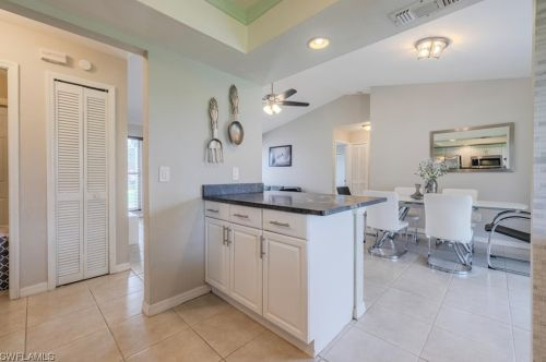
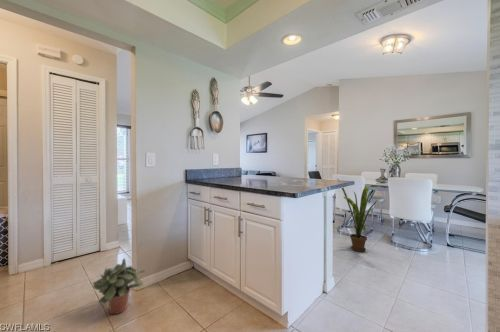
+ potted plant [92,258,147,315]
+ house plant [337,178,386,253]
